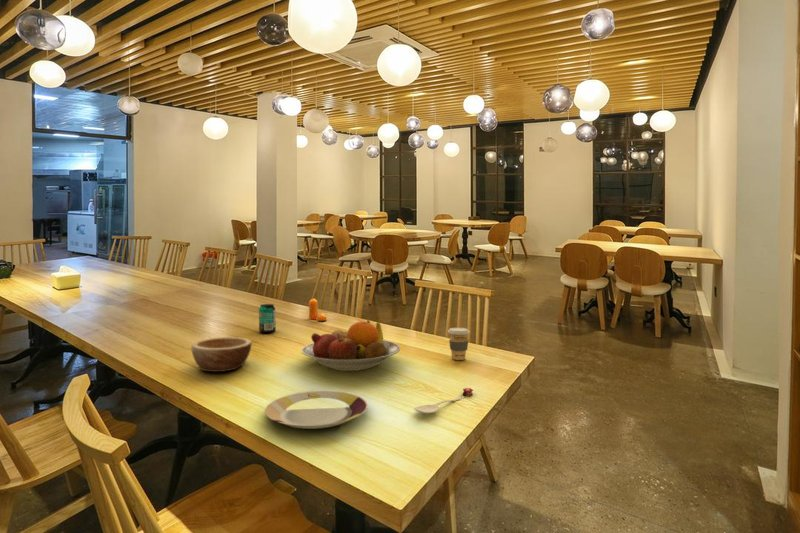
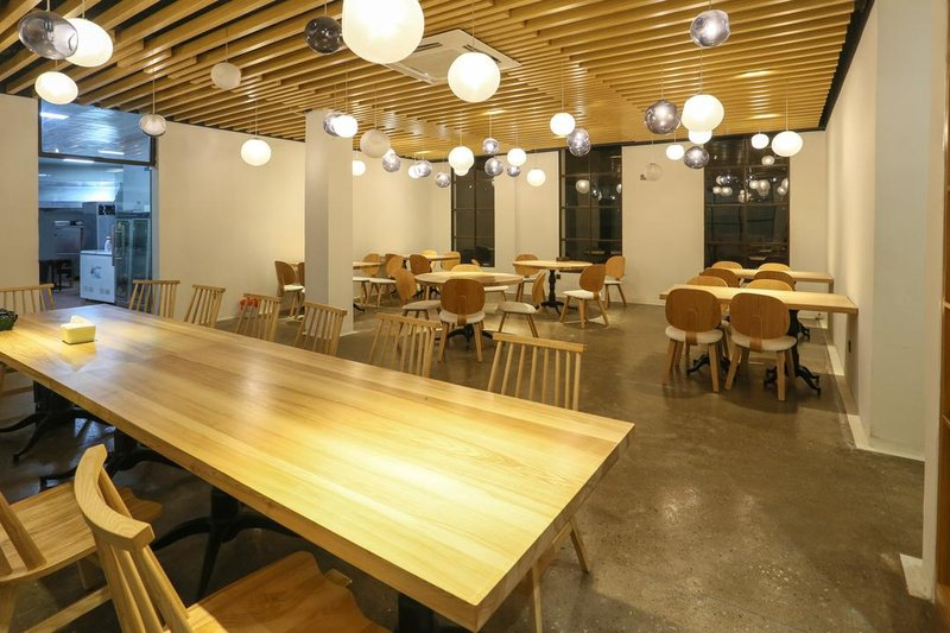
- bowl [190,336,253,373]
- pepper shaker [308,298,327,322]
- beverage can [258,303,277,334]
- spoon [413,387,474,414]
- coffee cup [447,327,471,361]
- fruit bowl [301,319,401,372]
- plate [264,389,369,430]
